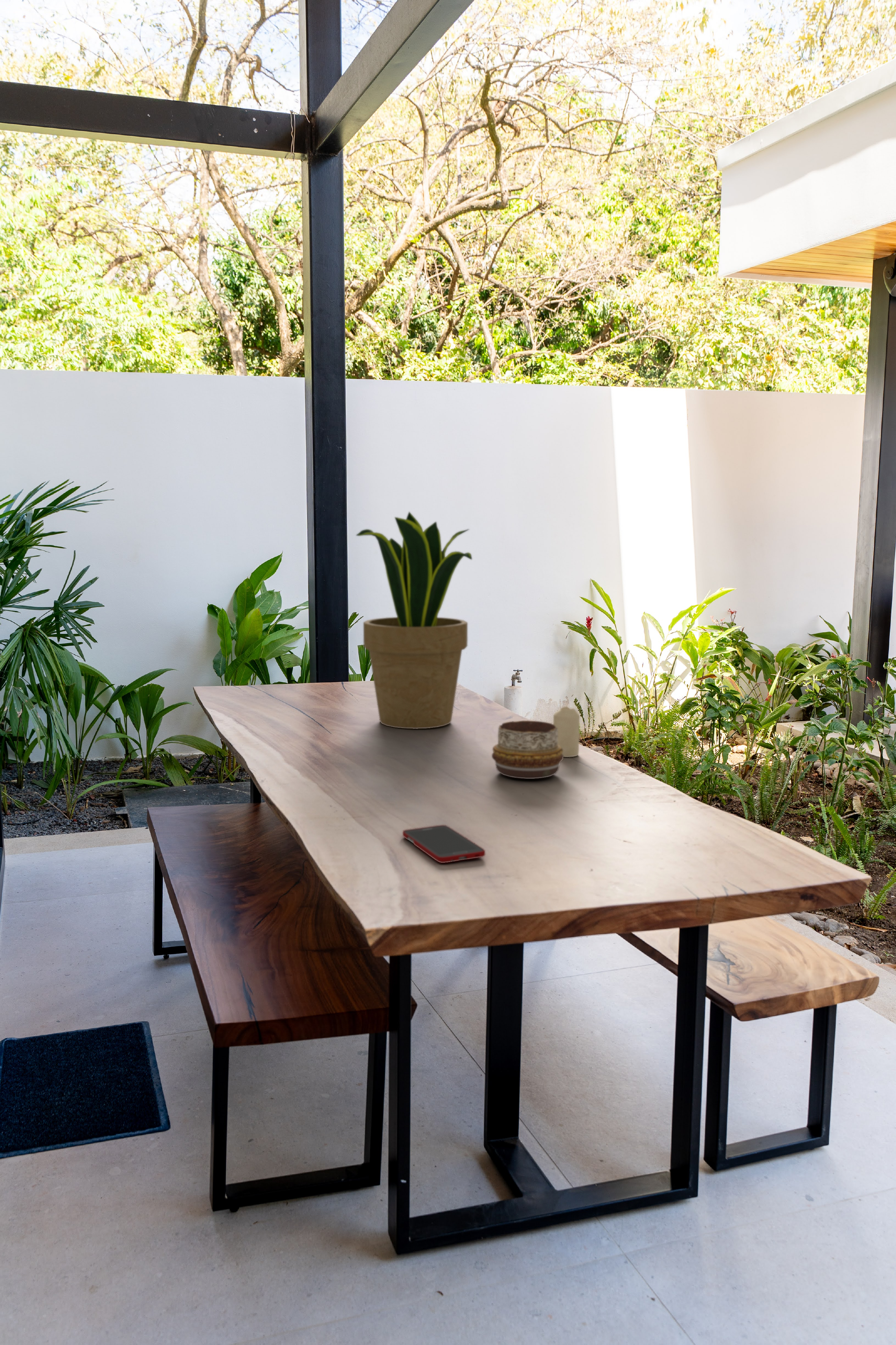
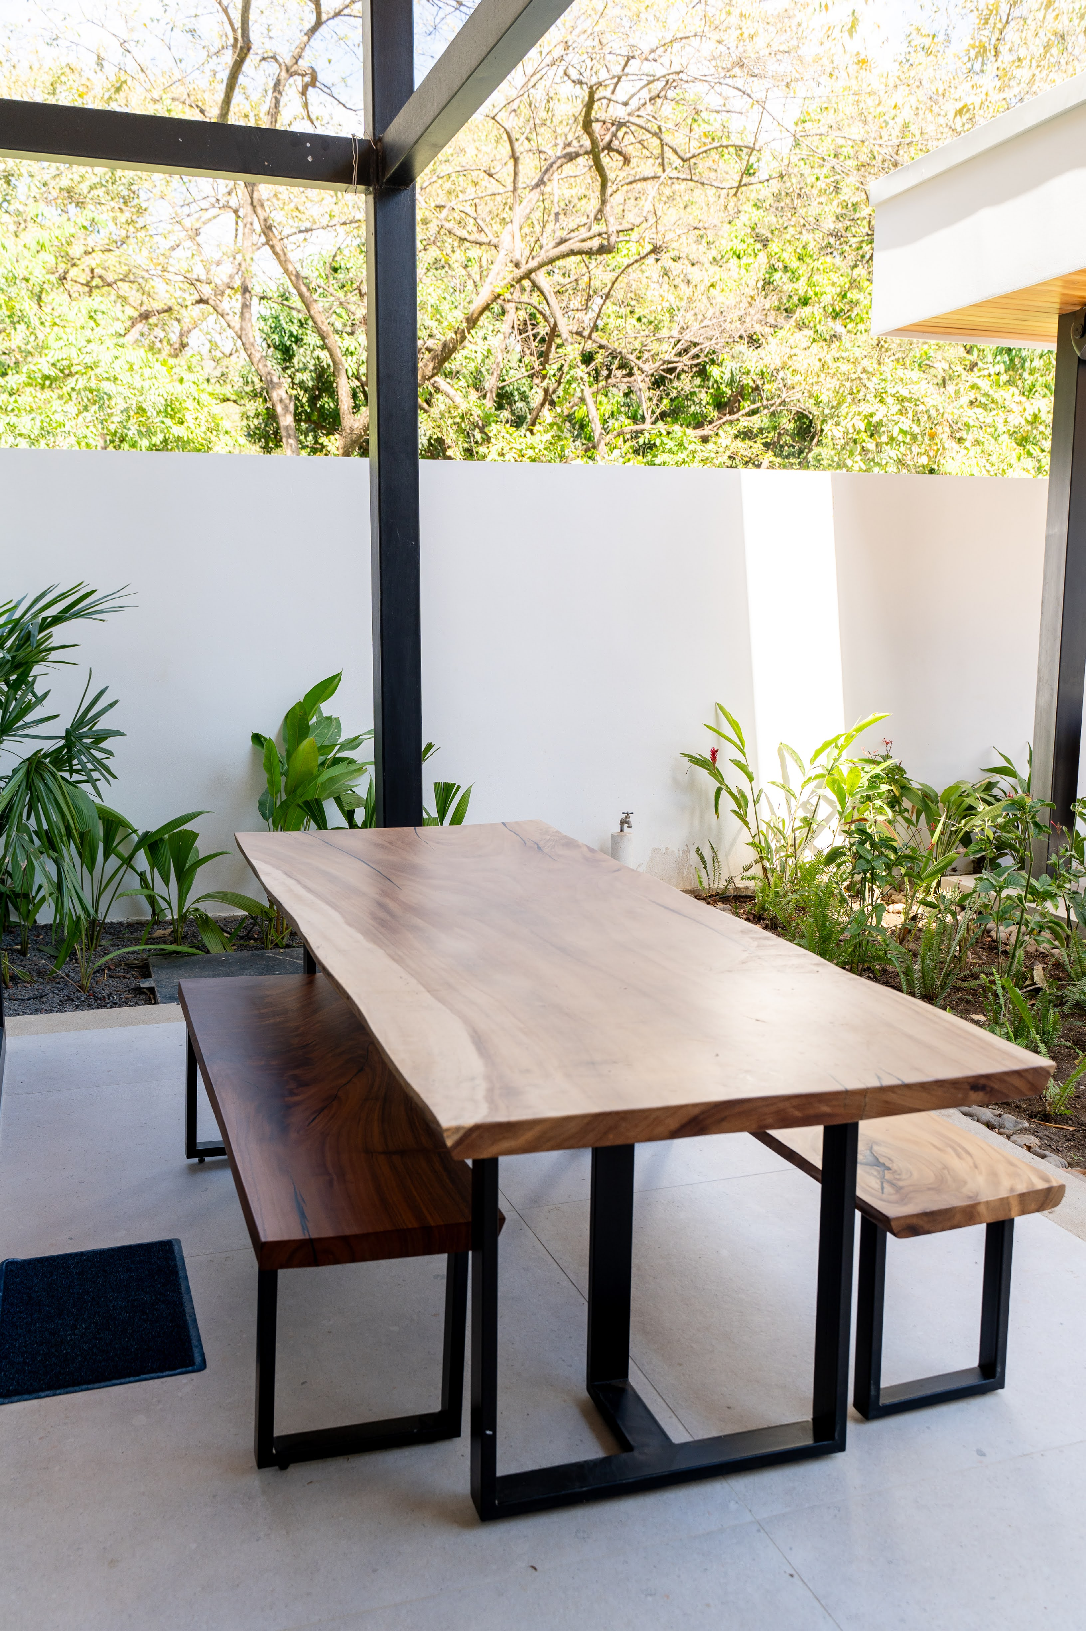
- candle [553,706,580,758]
- decorative bowl [491,720,564,779]
- potted plant [355,511,472,729]
- cell phone [402,825,486,863]
